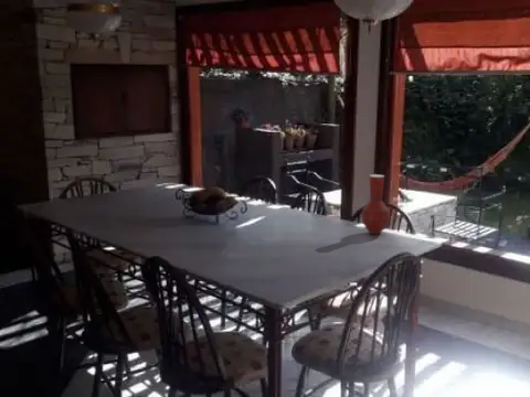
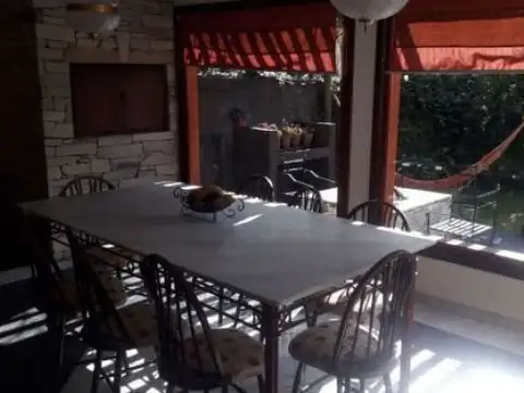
- vase [360,173,391,235]
